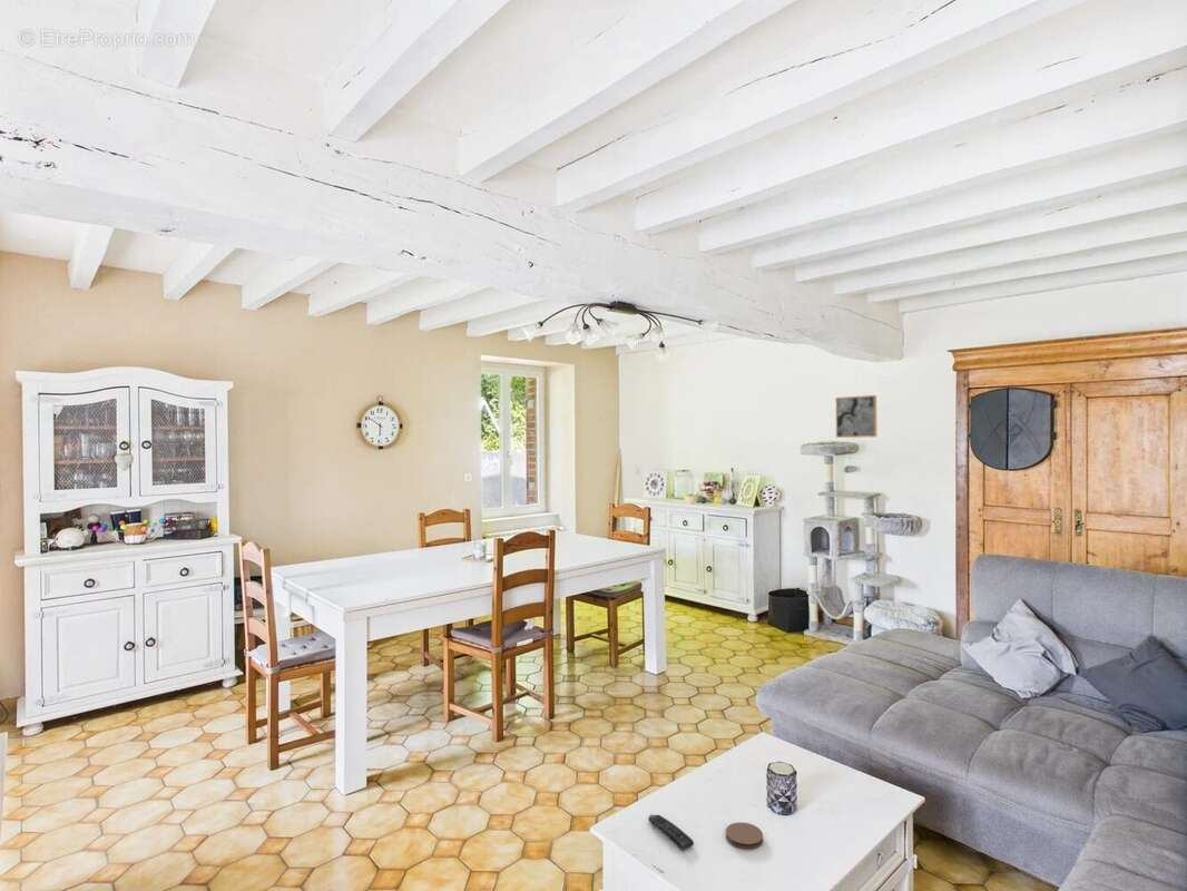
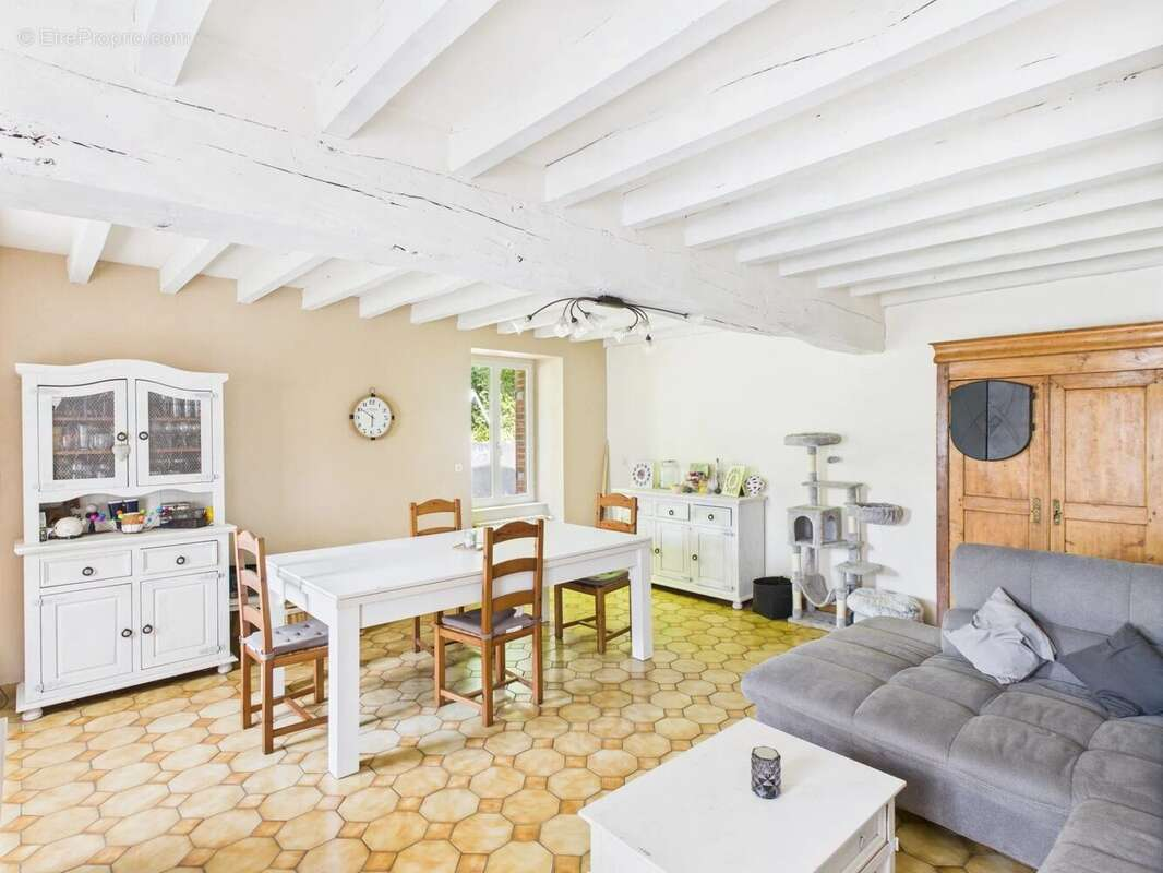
- coaster [725,821,764,850]
- remote control [647,814,695,851]
- wall art [834,394,877,439]
